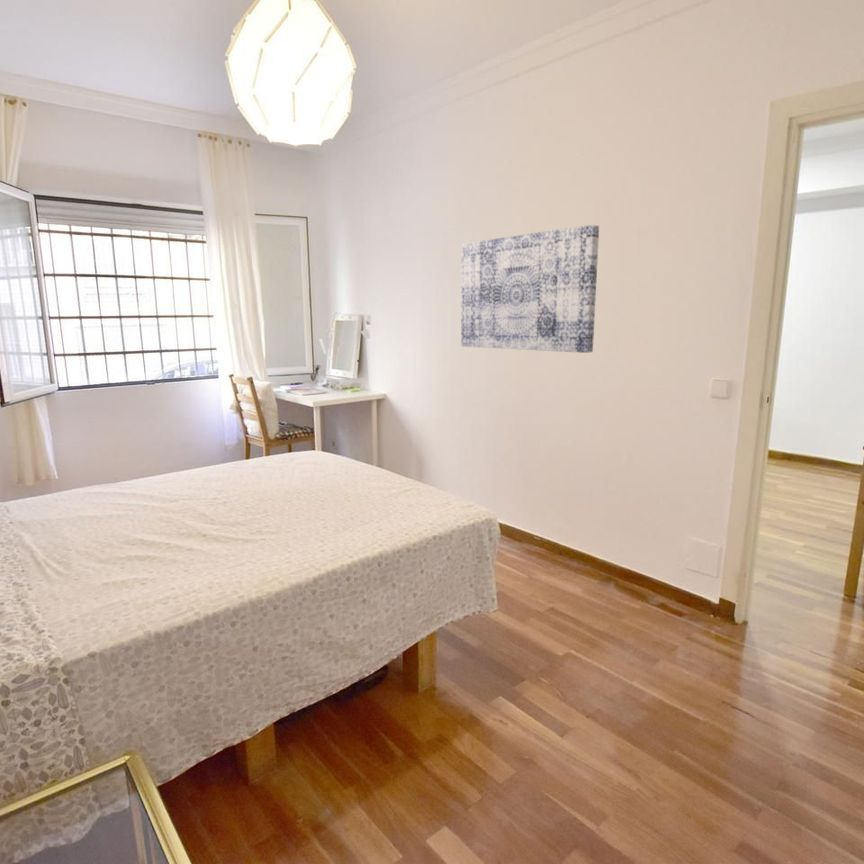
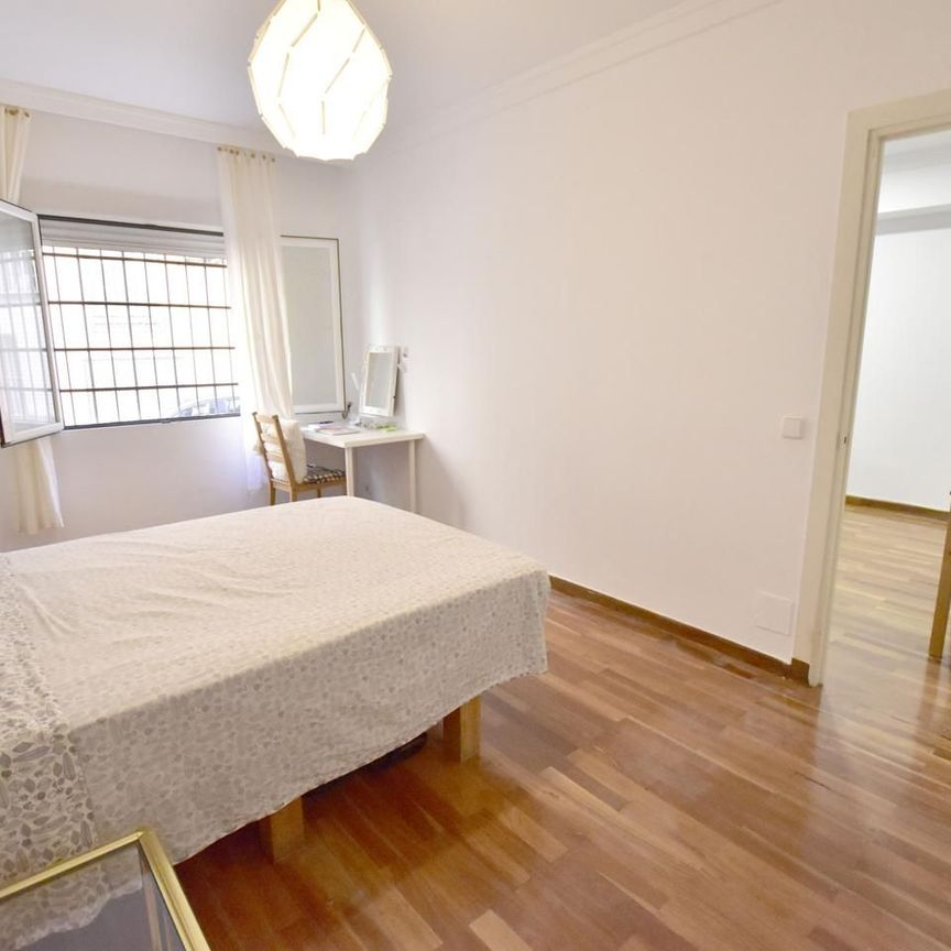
- wall art [460,224,600,354]
